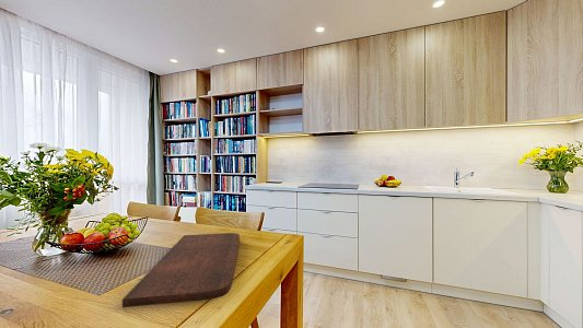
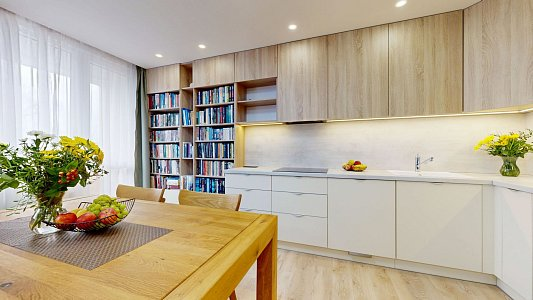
- cutting board [121,232,241,308]
